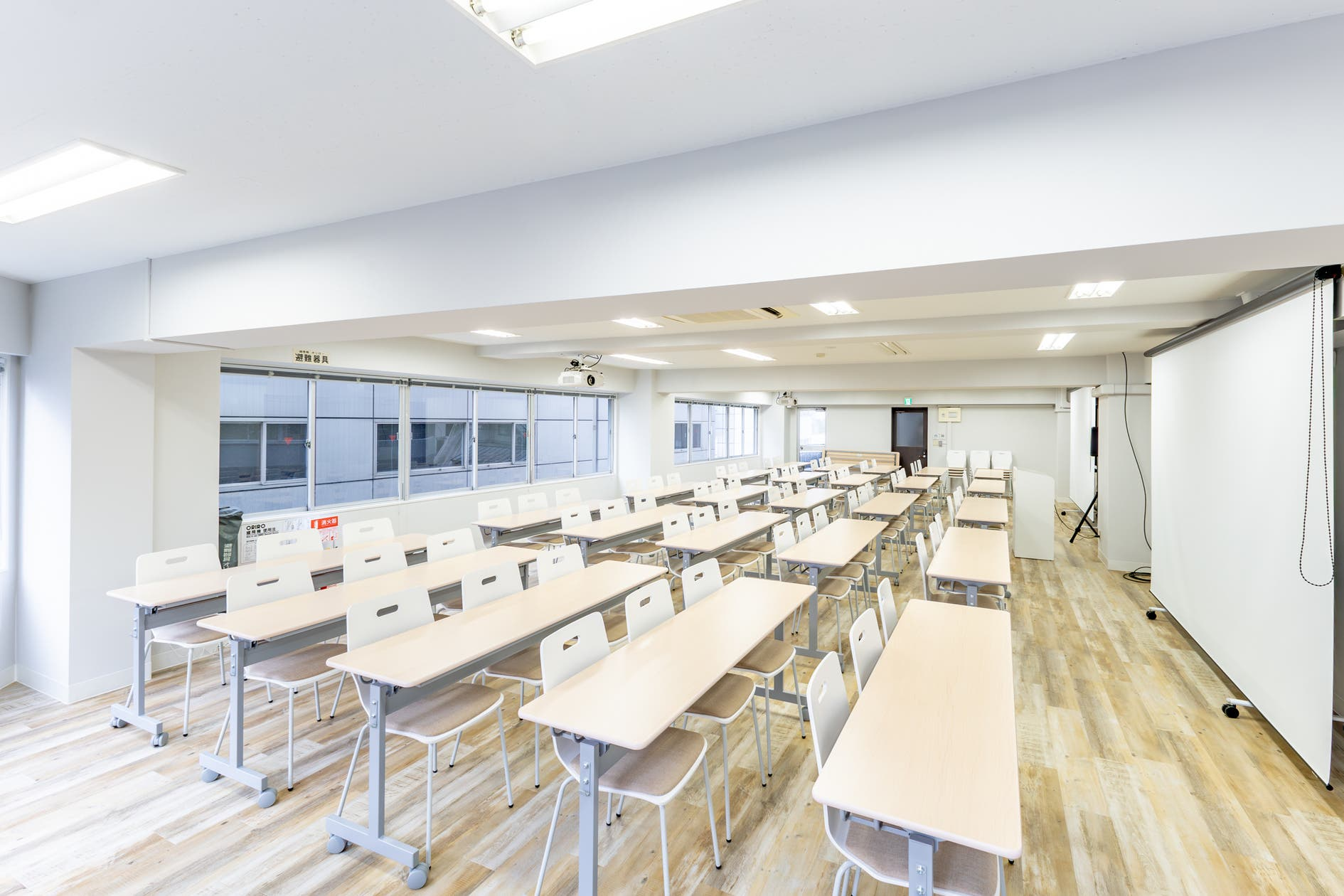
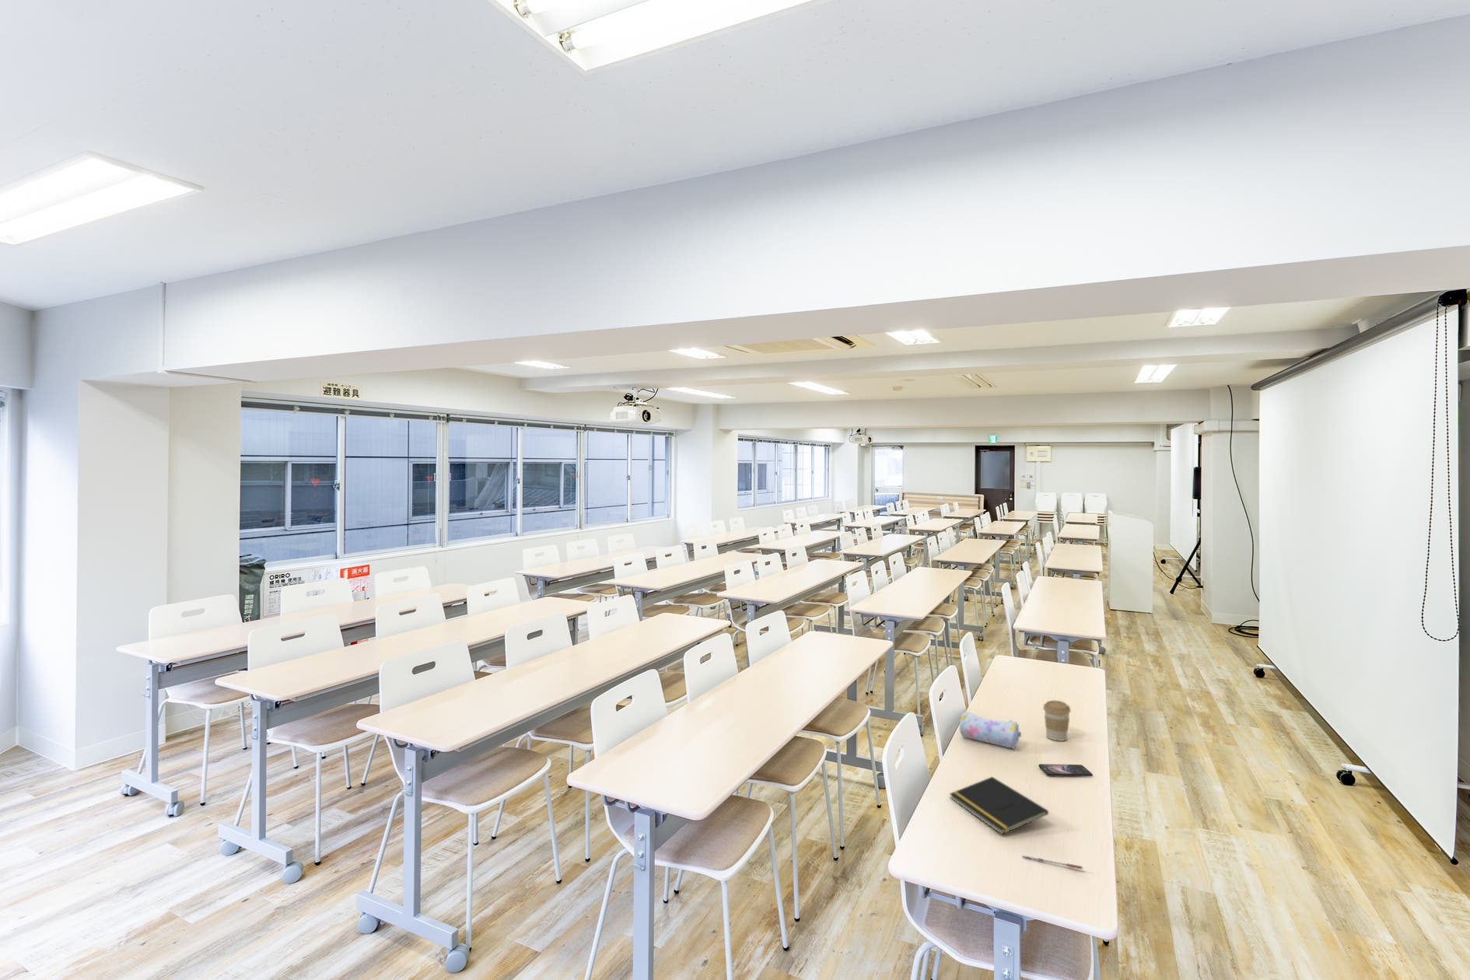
+ pencil case [959,711,1022,749]
+ coffee cup [1042,700,1072,742]
+ smartphone [1038,763,1094,777]
+ notepad [949,777,1049,836]
+ pen [1022,855,1084,870]
